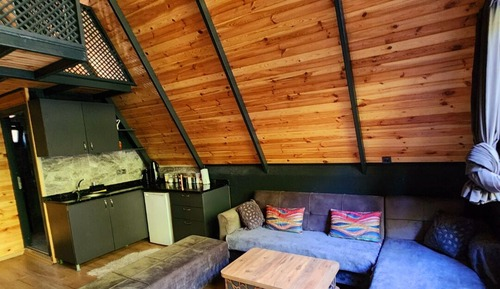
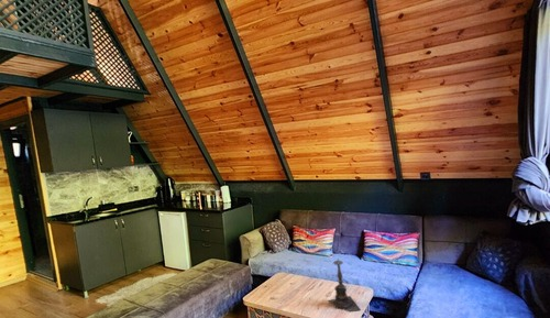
+ candle holder [327,260,362,314]
